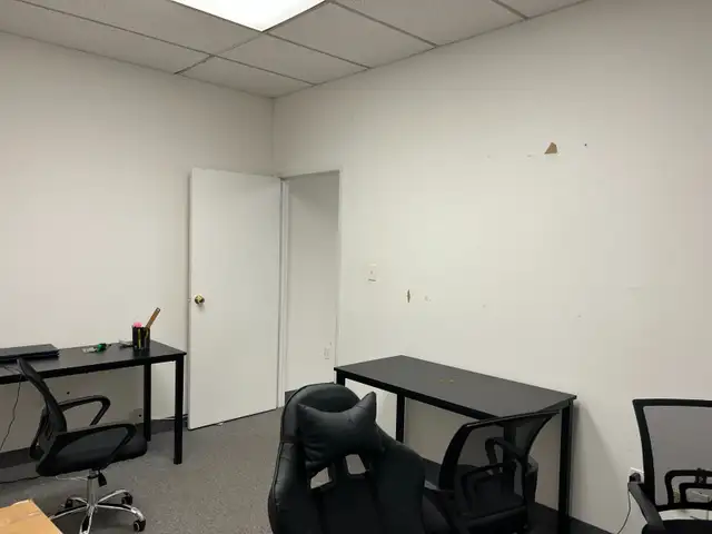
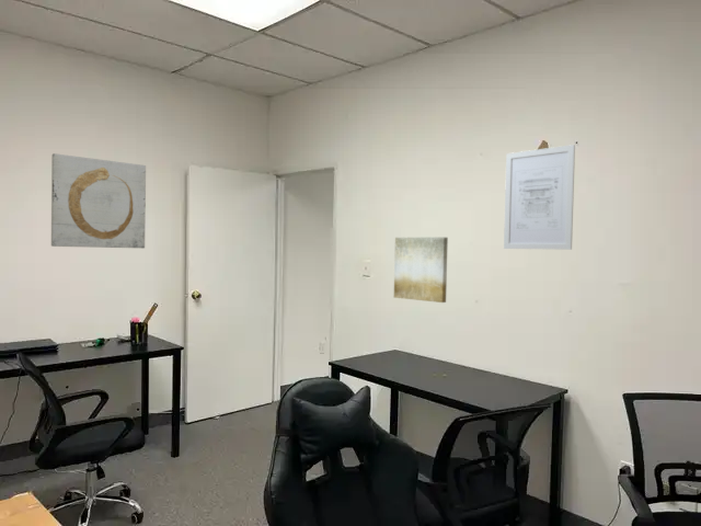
+ wall art [503,144,576,251]
+ wall art [393,237,449,304]
+ wall art [50,152,147,250]
